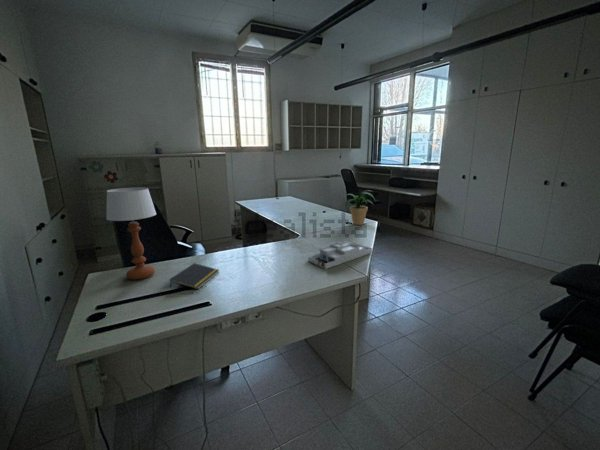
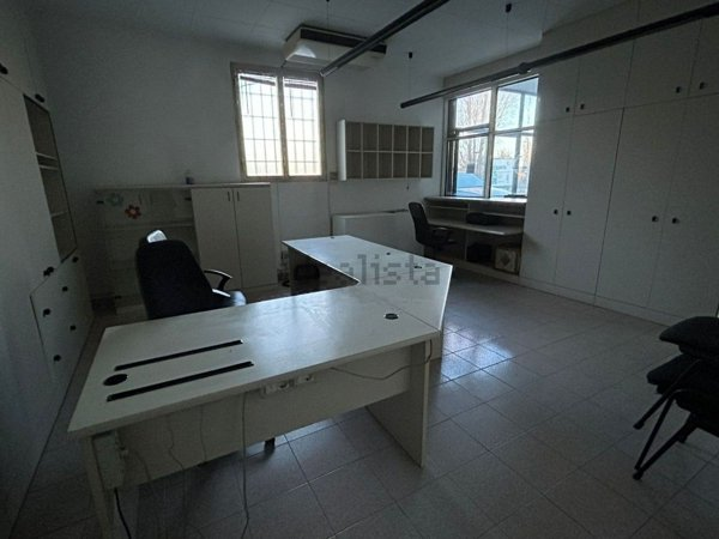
- table lamp [105,187,157,281]
- notepad [169,262,220,290]
- desk organizer [307,239,373,270]
- potted plant [342,191,376,226]
